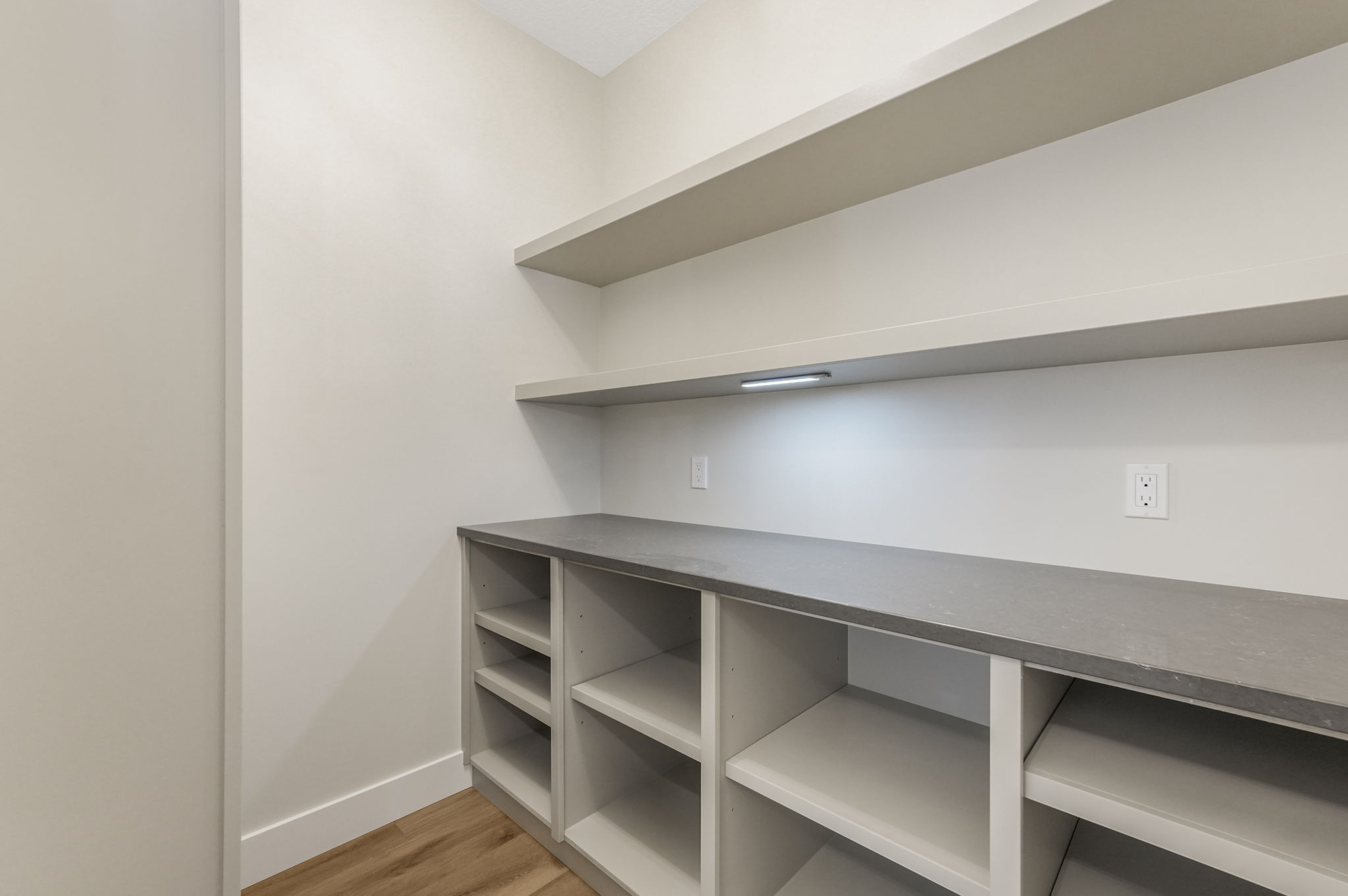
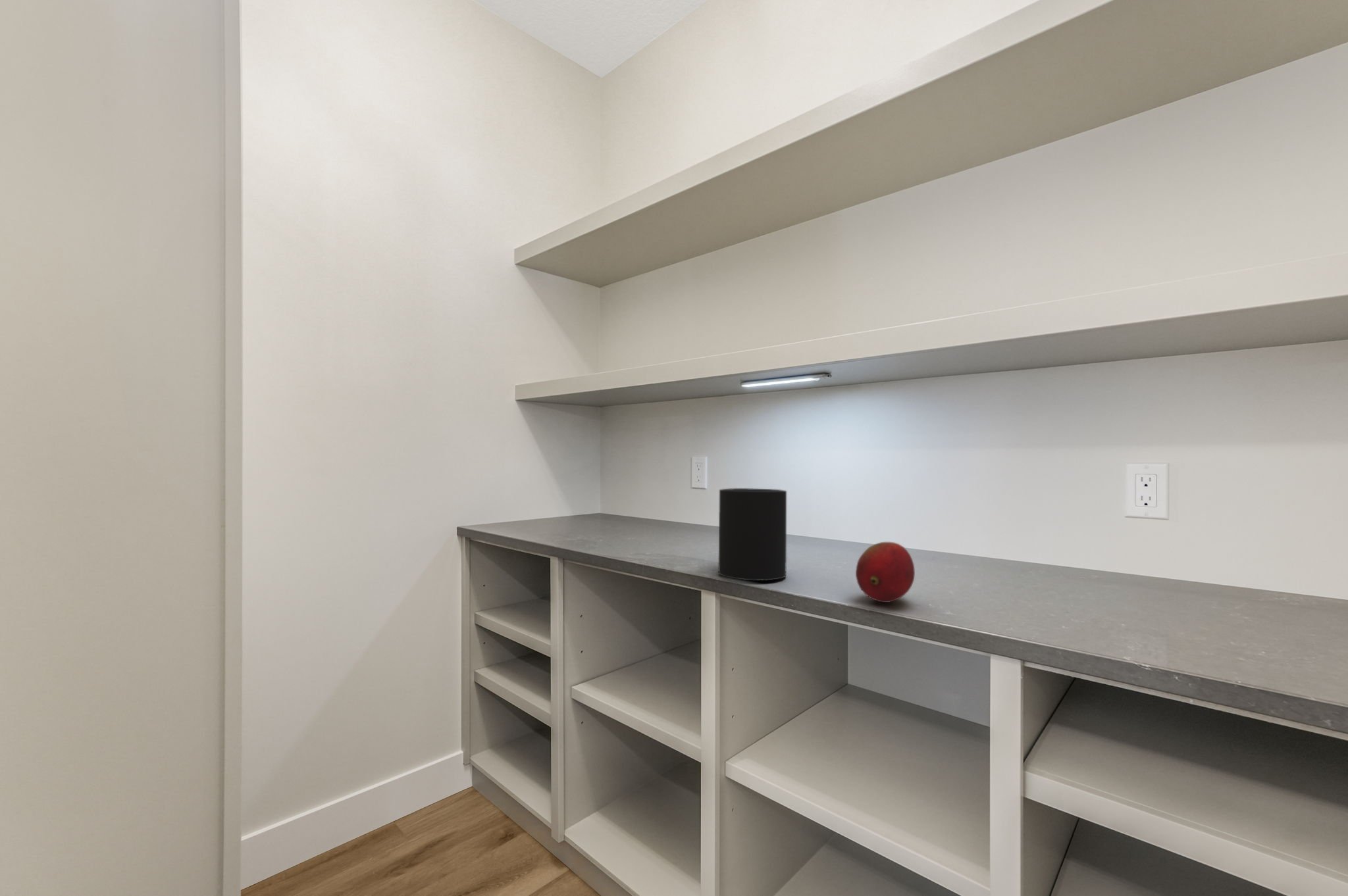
+ fruit [855,541,916,603]
+ pen holder [718,487,787,582]
